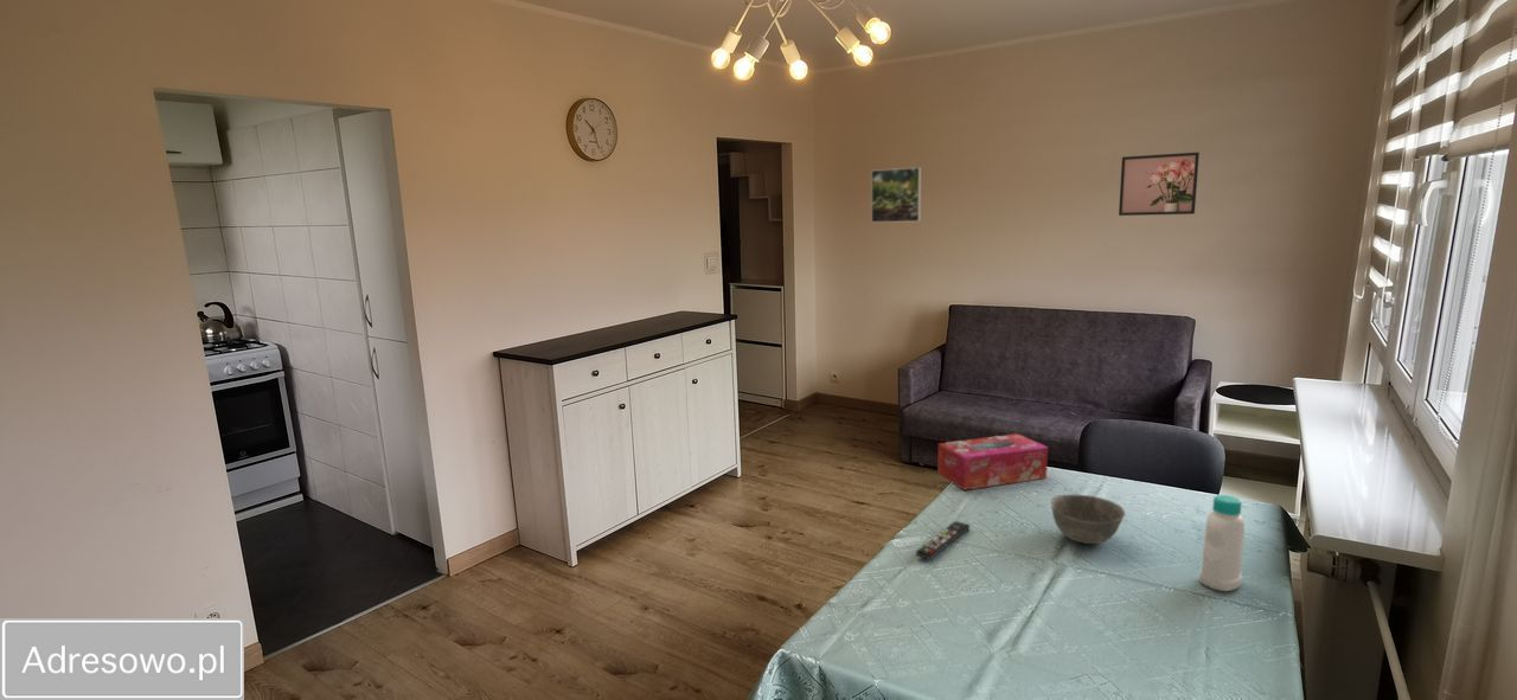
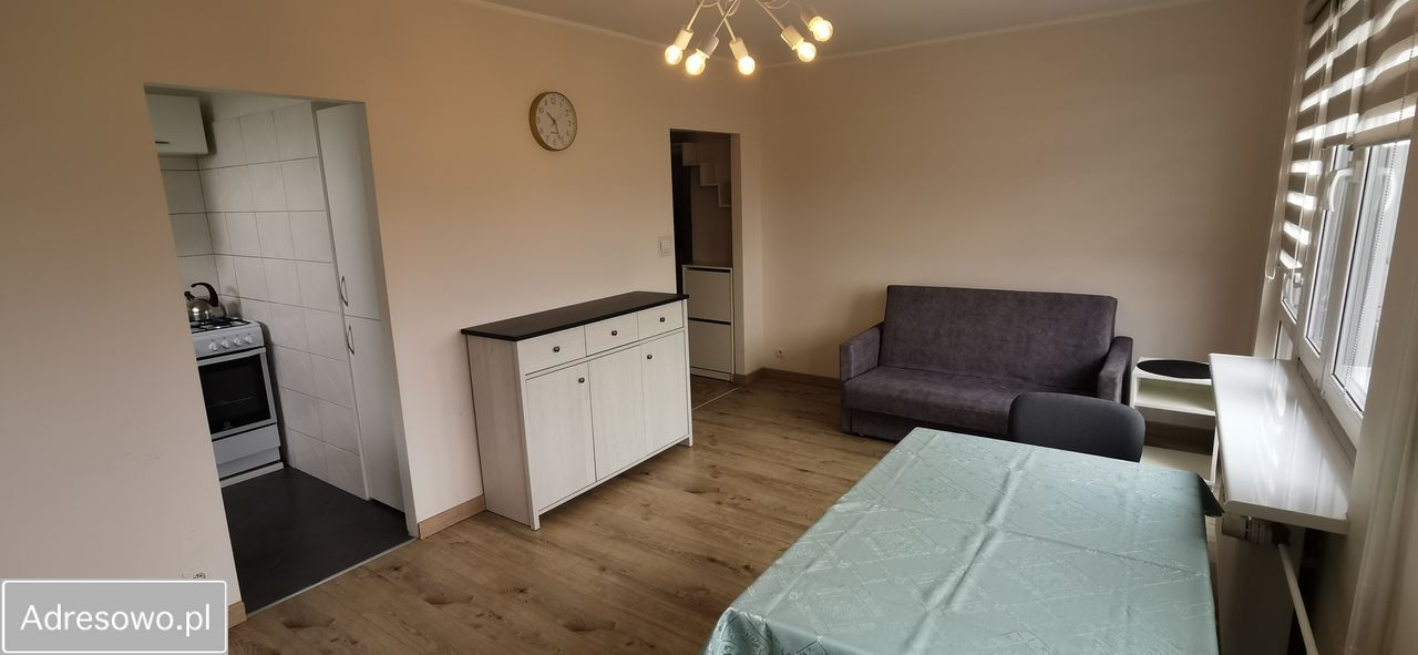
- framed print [870,166,922,224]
- remote control [915,520,971,560]
- bowl [1050,494,1126,545]
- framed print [1118,152,1201,217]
- bottle [1198,494,1246,592]
- tissue box [936,432,1049,492]
